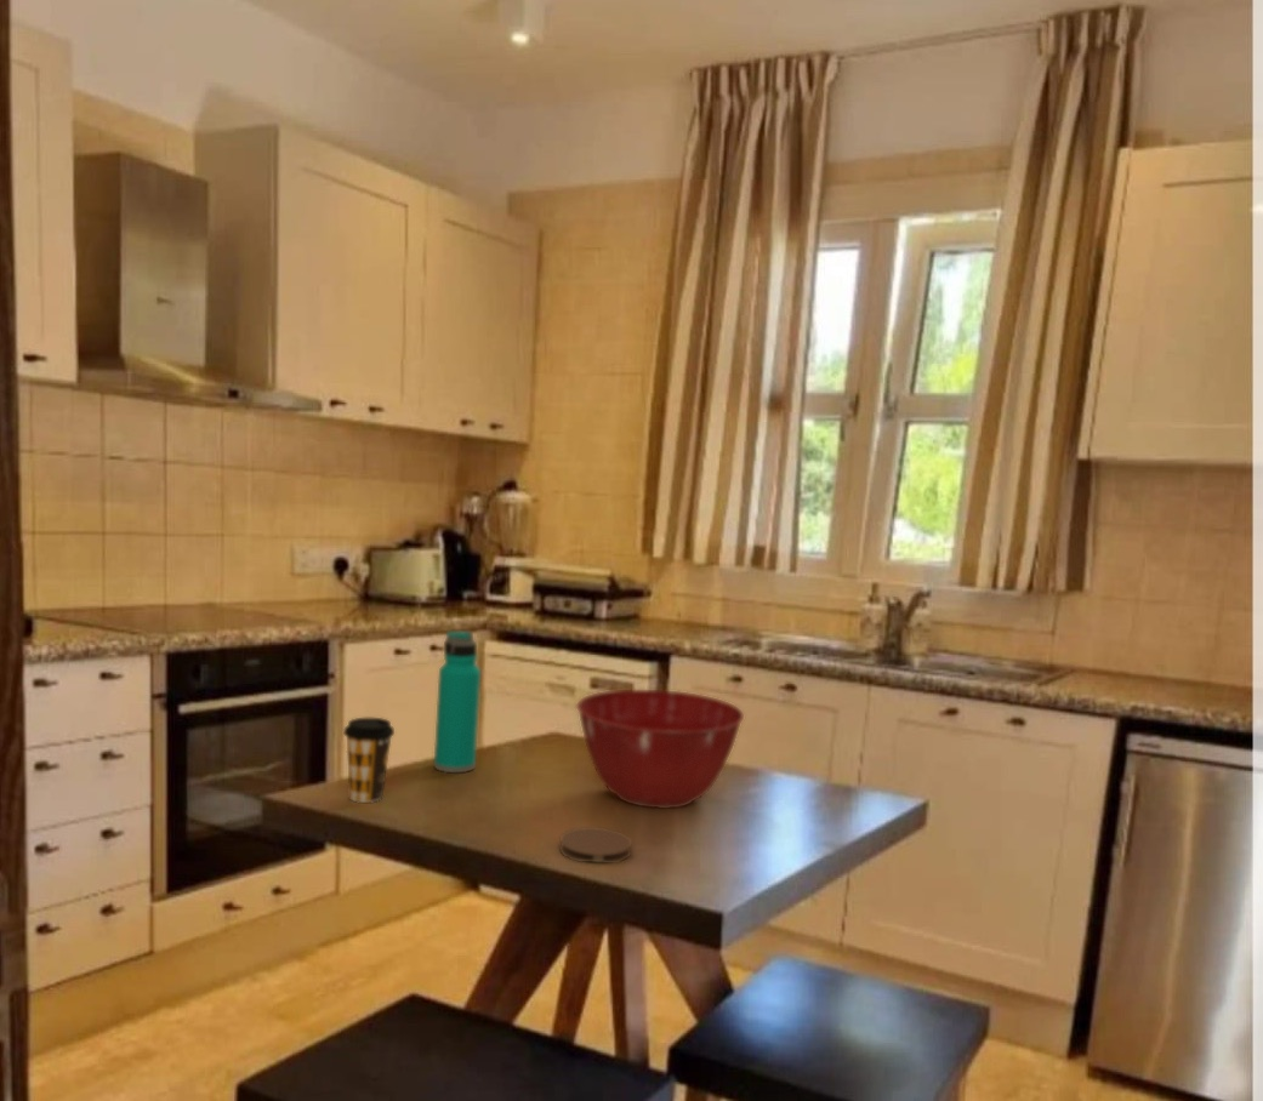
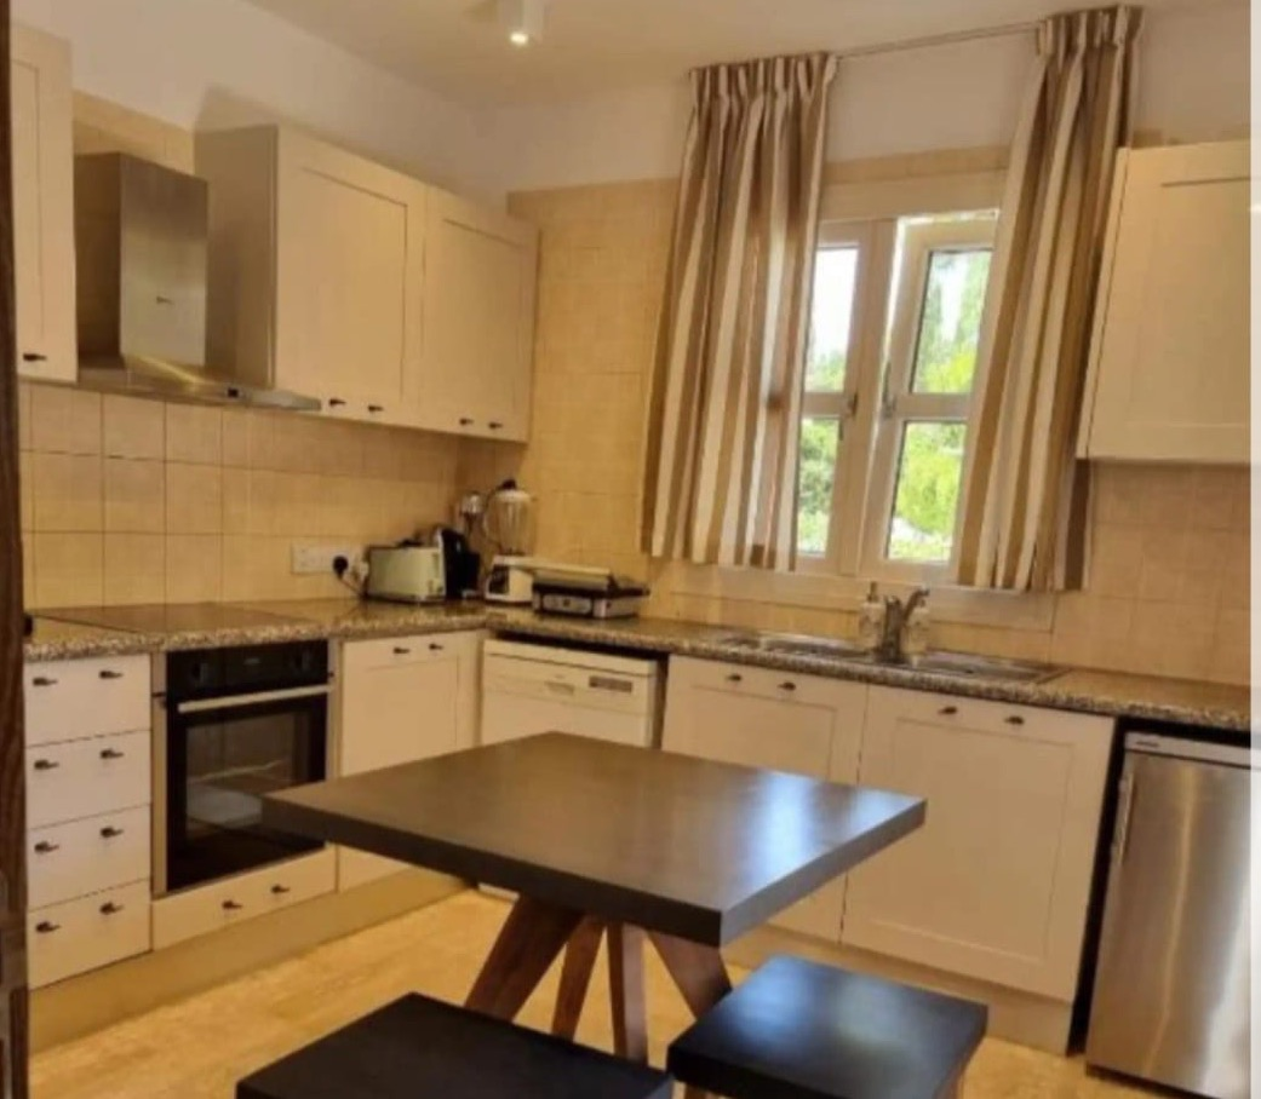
- coffee cup [342,717,396,804]
- water bottle [433,629,482,774]
- coaster [558,826,633,865]
- mixing bowl [575,689,745,810]
